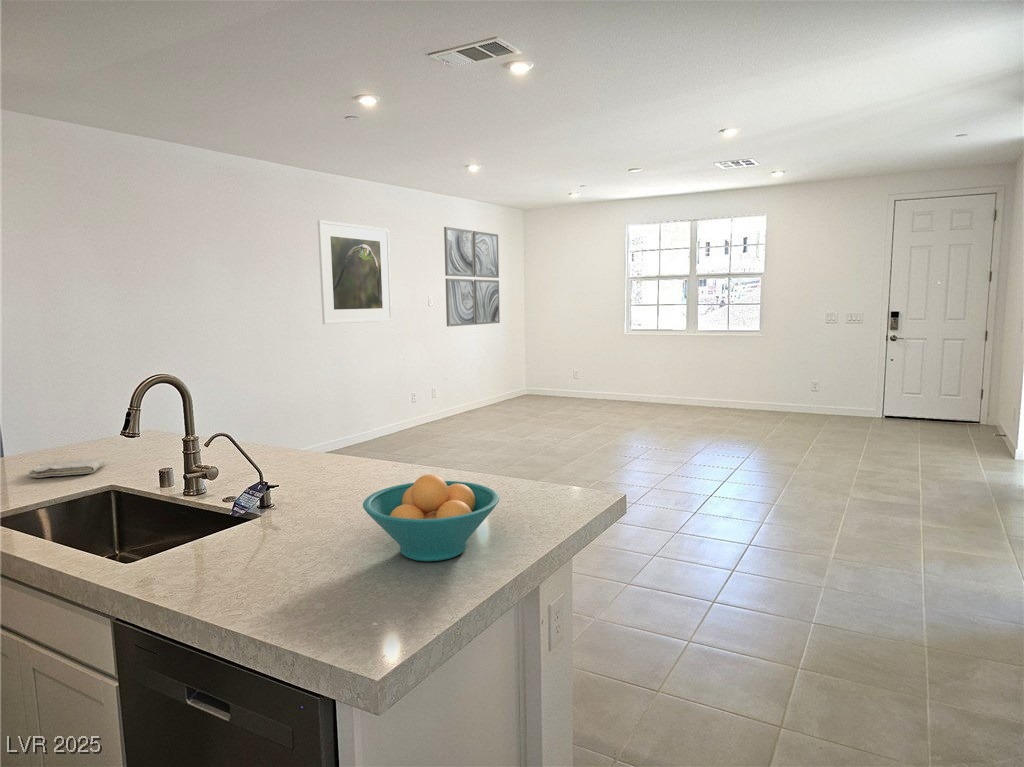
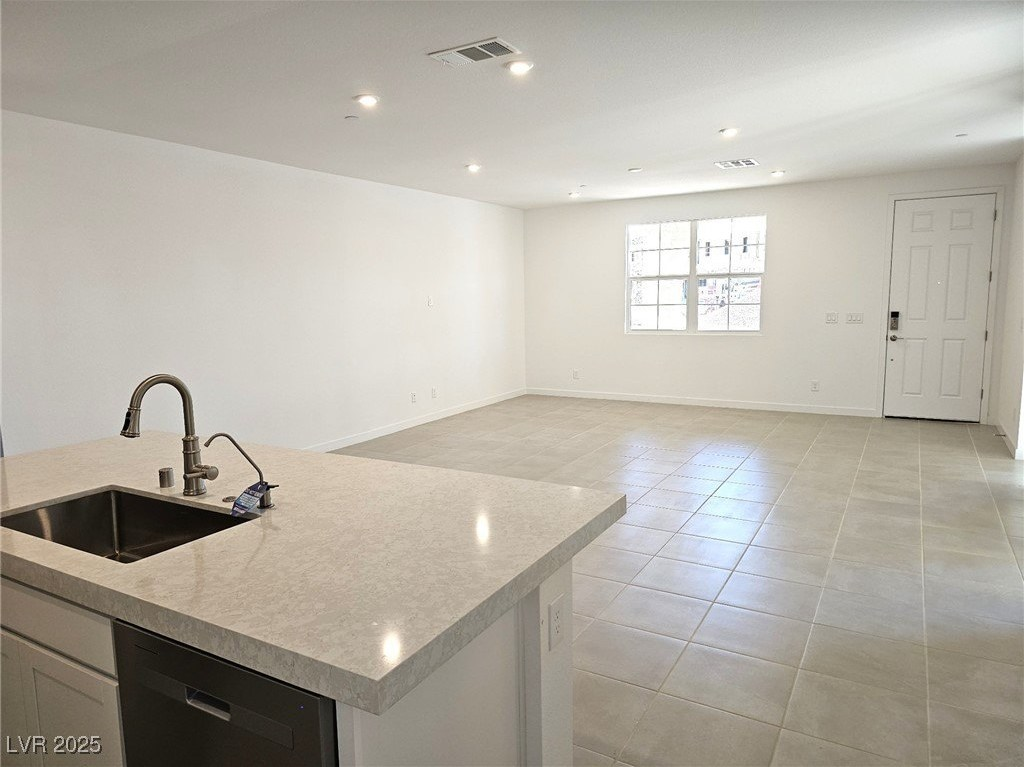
- wall art [443,226,501,327]
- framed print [317,219,393,325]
- fruit bowl [362,473,500,562]
- washcloth [28,458,106,479]
